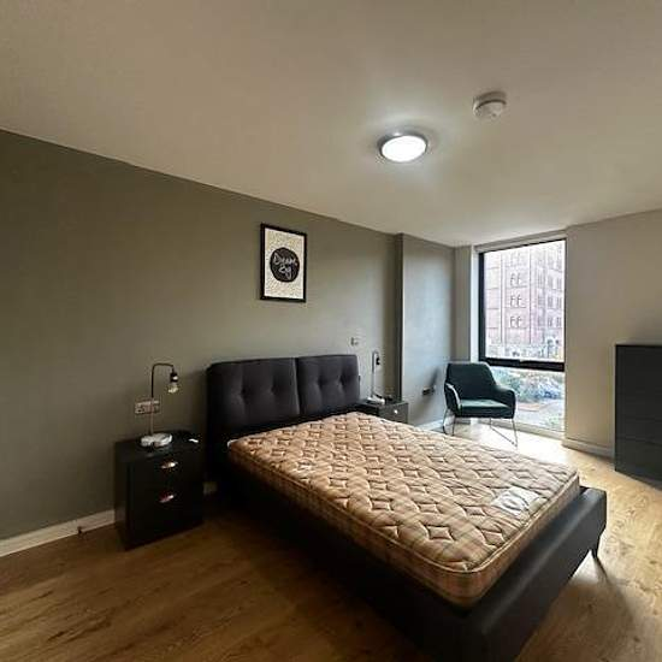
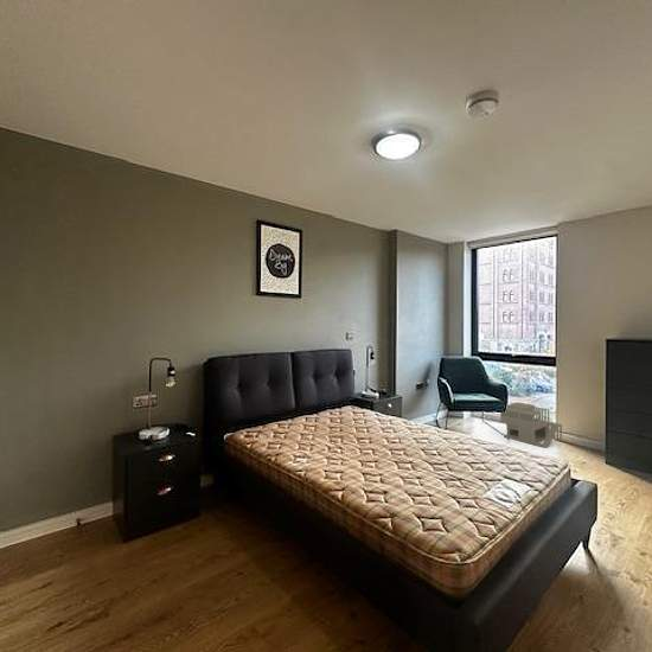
+ architectural model [499,401,563,449]
